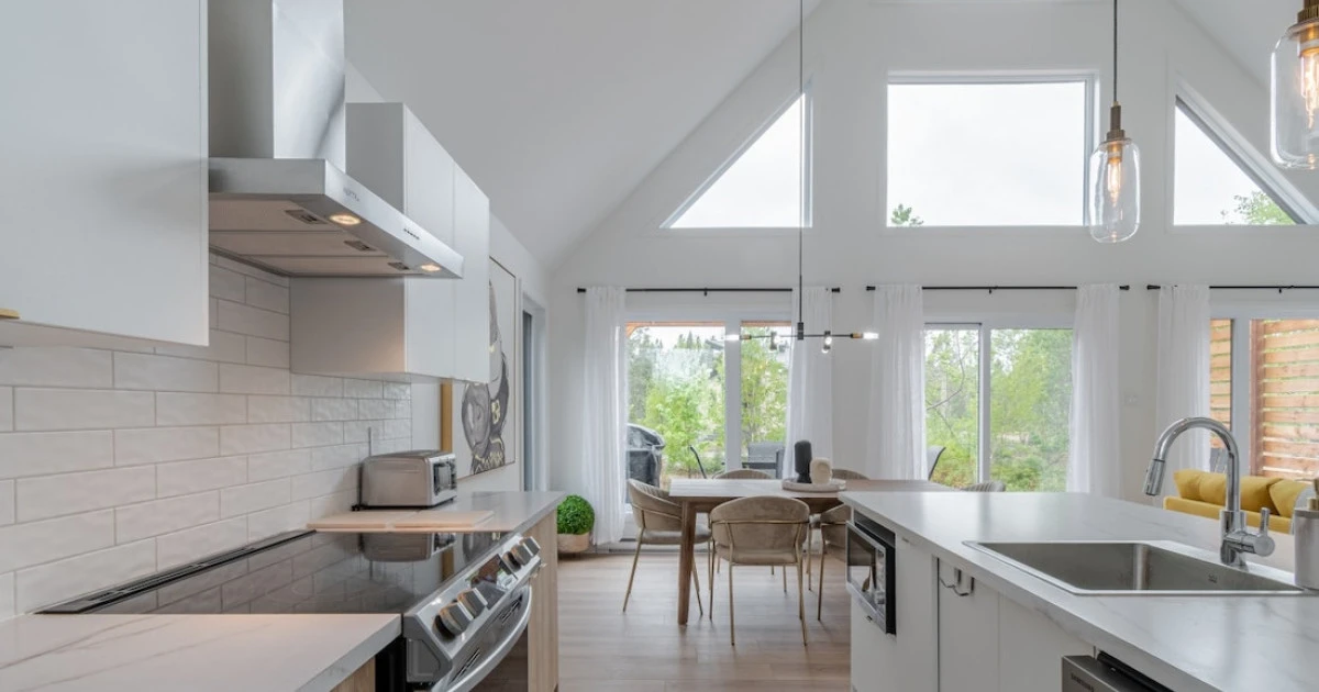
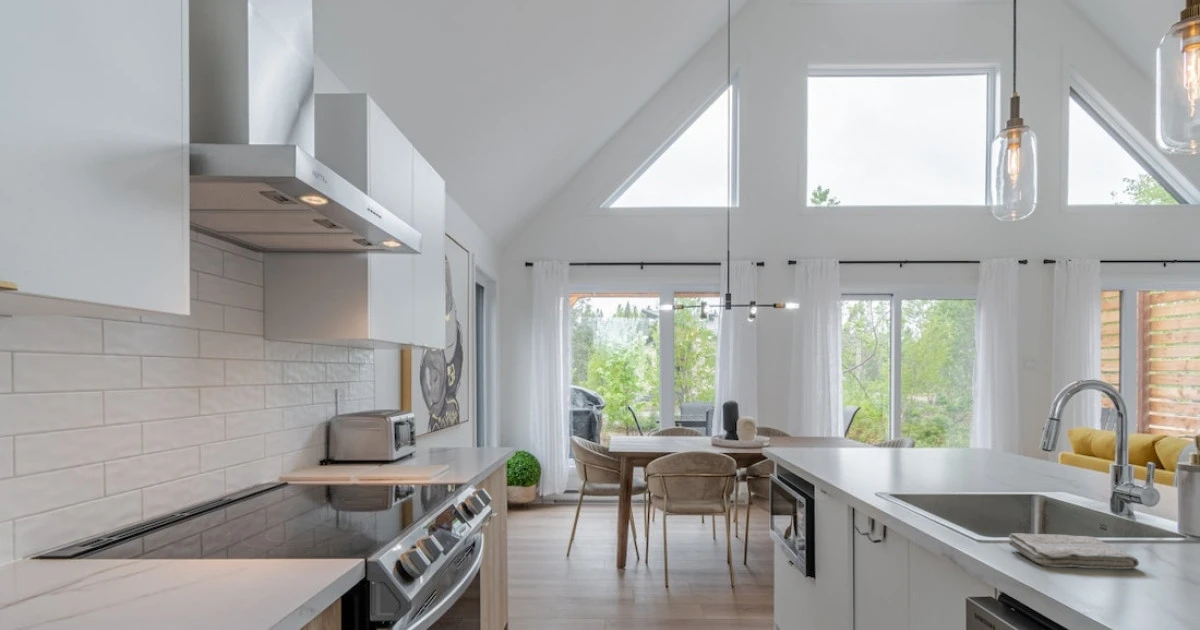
+ washcloth [1008,532,1140,570]
